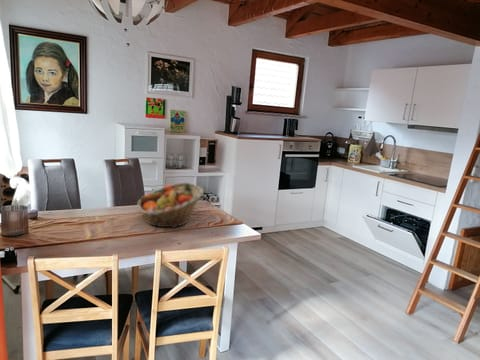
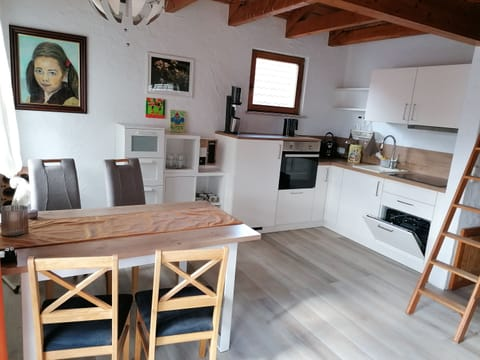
- fruit basket [136,182,204,229]
